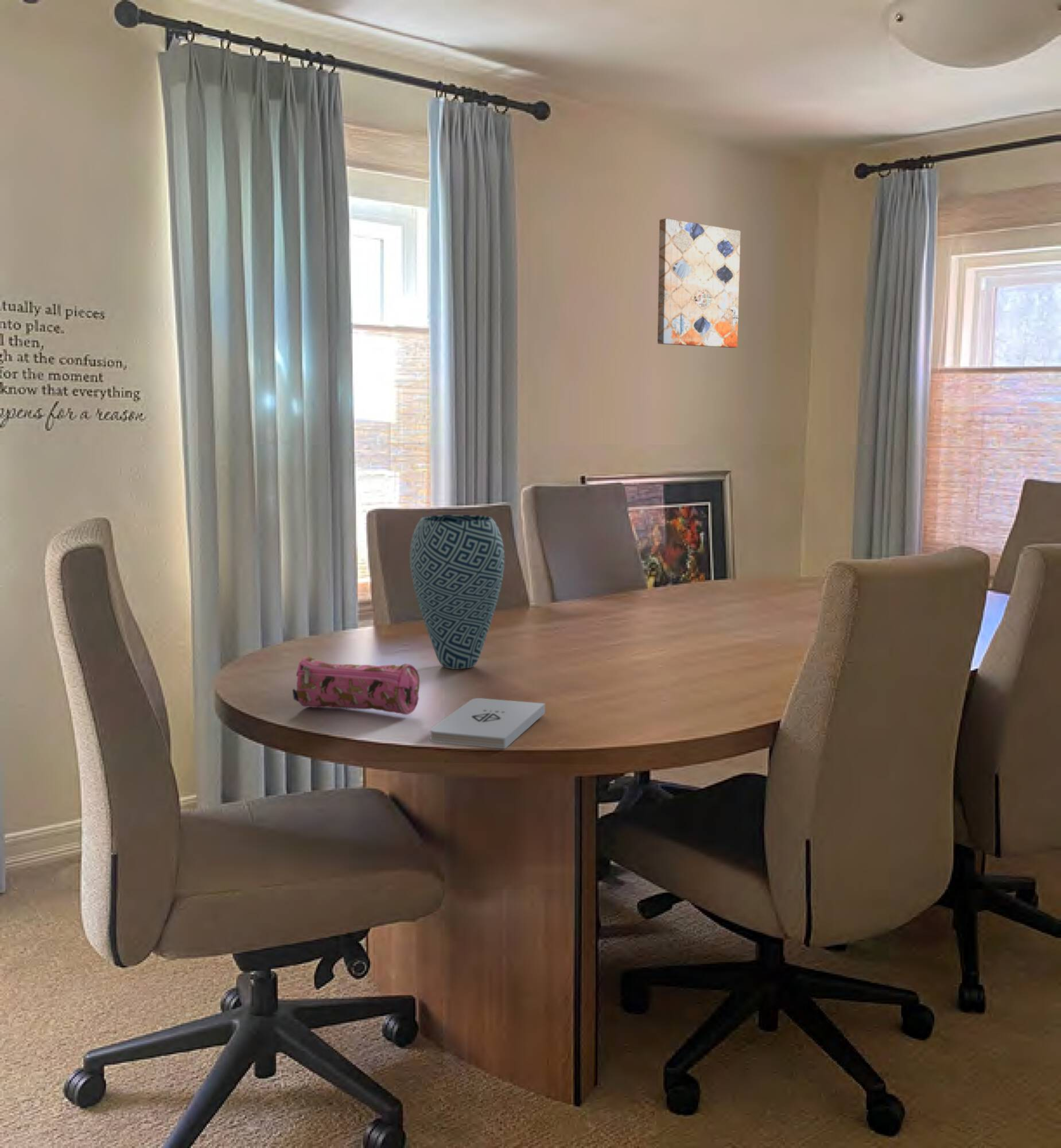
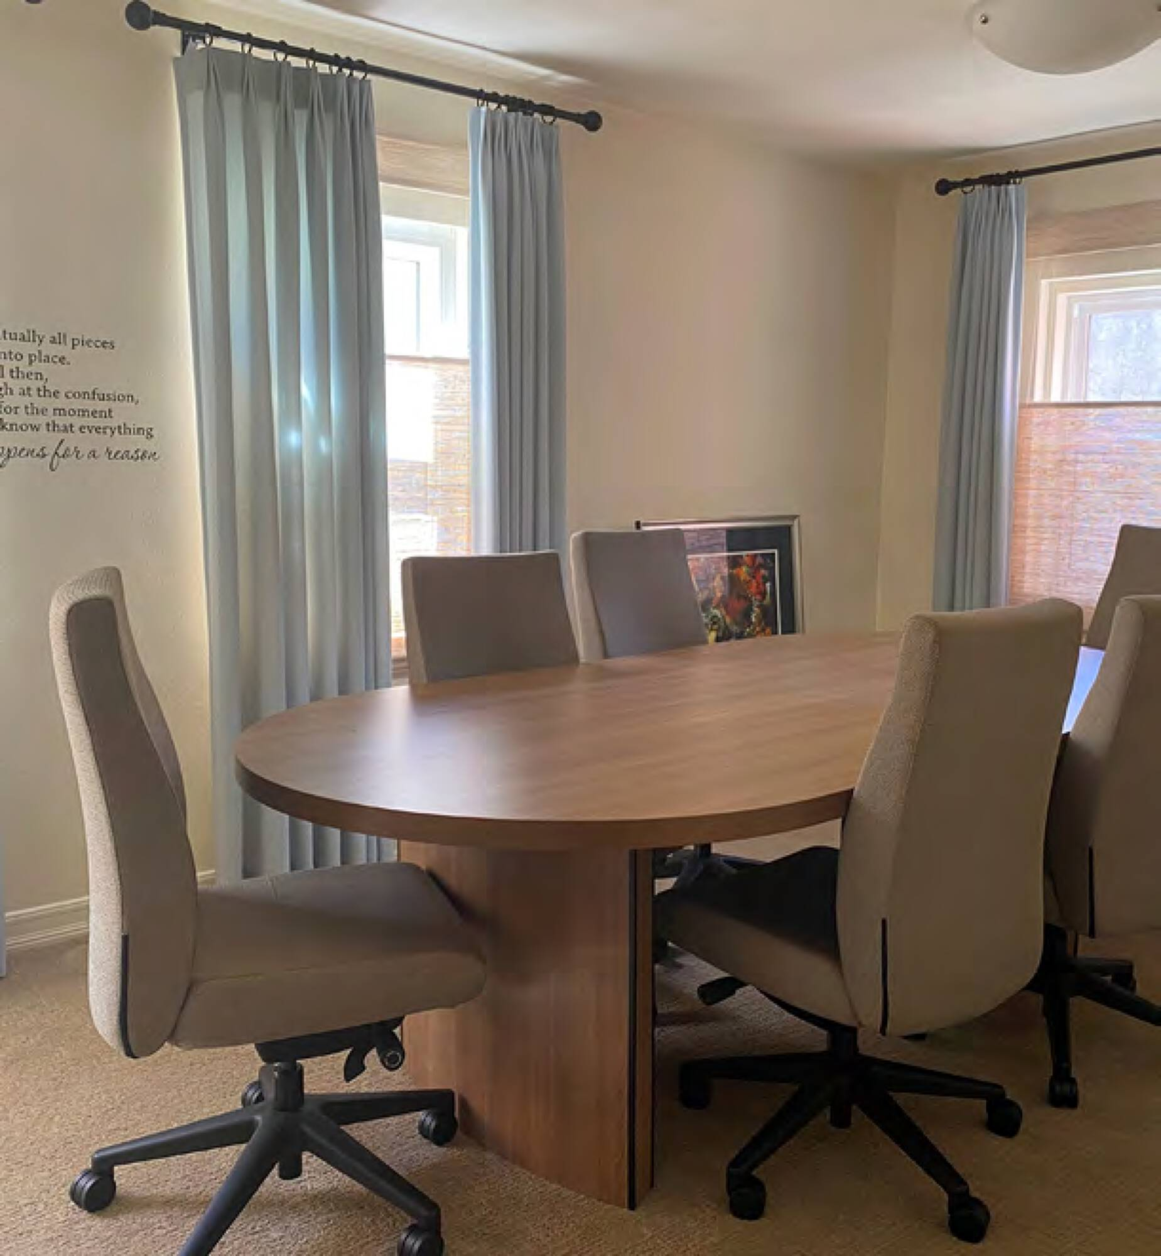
- wall art [657,218,741,348]
- notepad [429,697,546,750]
- pencil case [292,656,420,715]
- vase [409,514,505,670]
